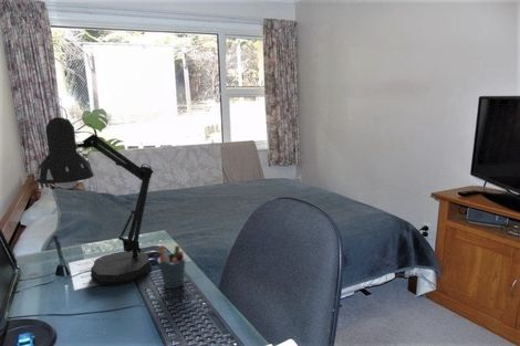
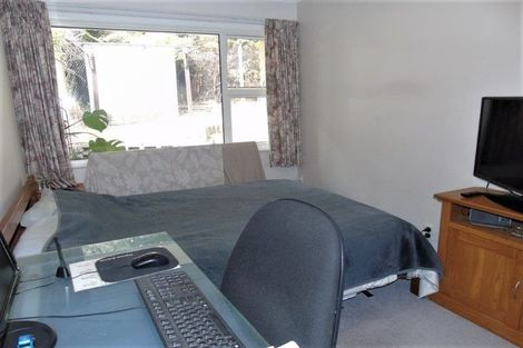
- desk lamp [35,116,154,286]
- pen holder [157,244,187,290]
